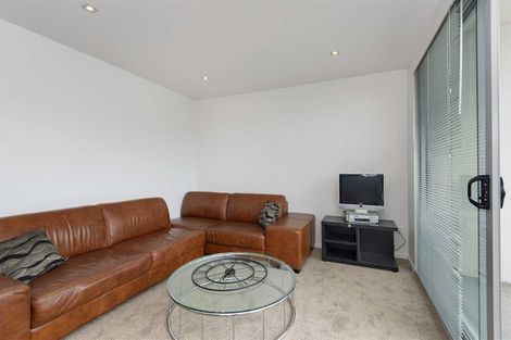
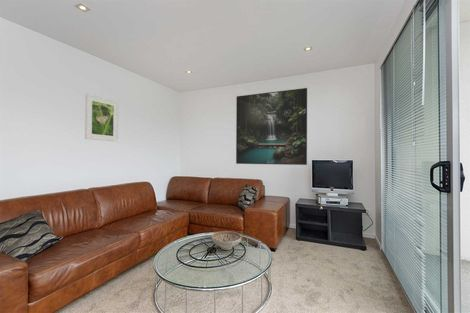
+ decorative bowl [211,230,242,251]
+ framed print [235,87,308,166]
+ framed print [84,93,119,143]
